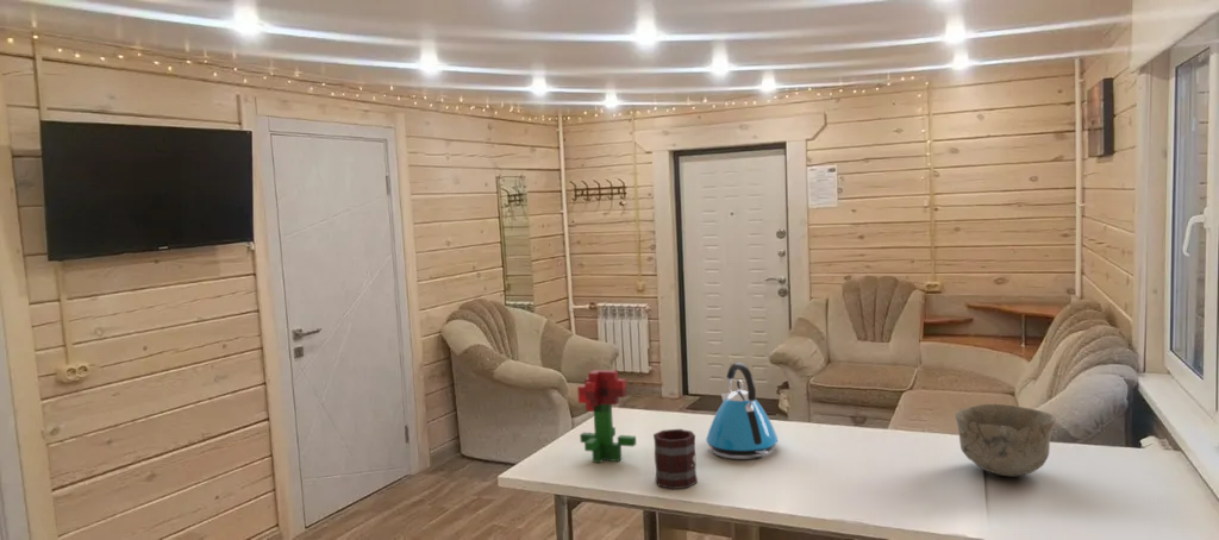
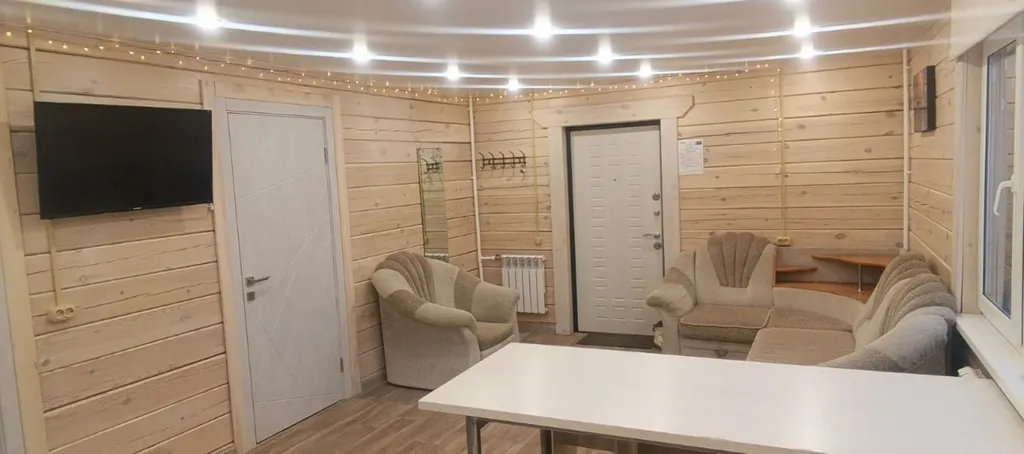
- bowl [954,403,1057,478]
- plant [576,369,637,464]
- kettle [705,360,779,460]
- mug [652,428,699,490]
